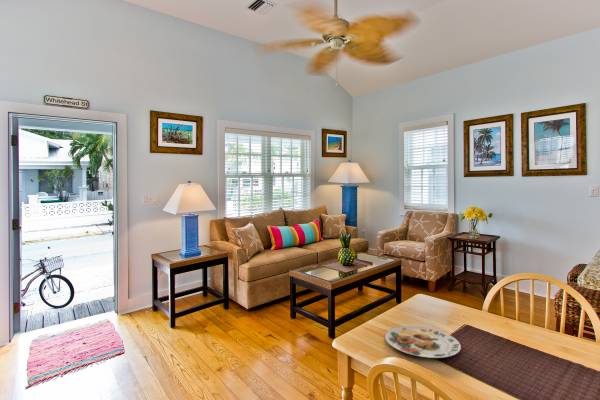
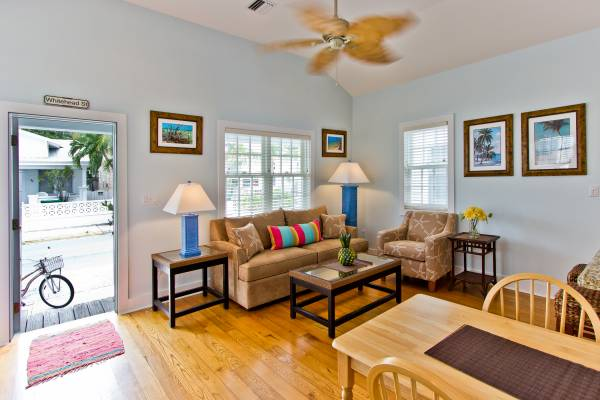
- plate [384,325,462,359]
